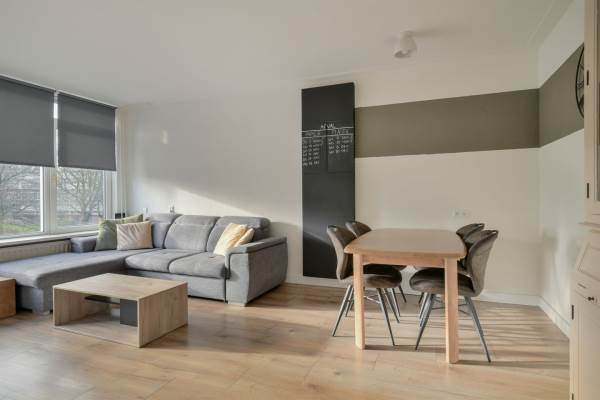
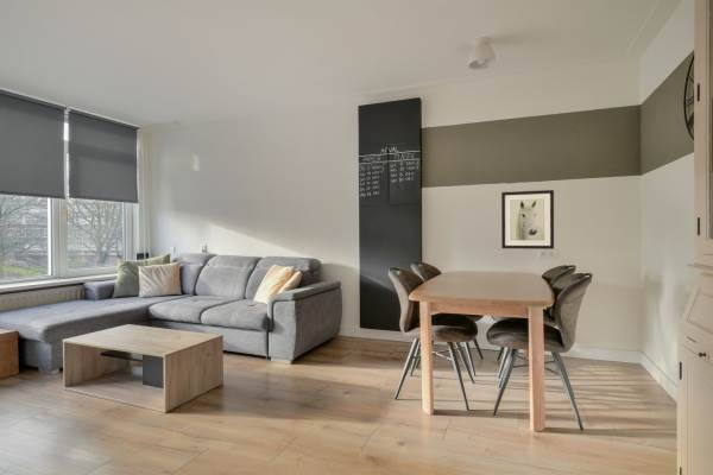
+ wall art [500,189,555,251]
